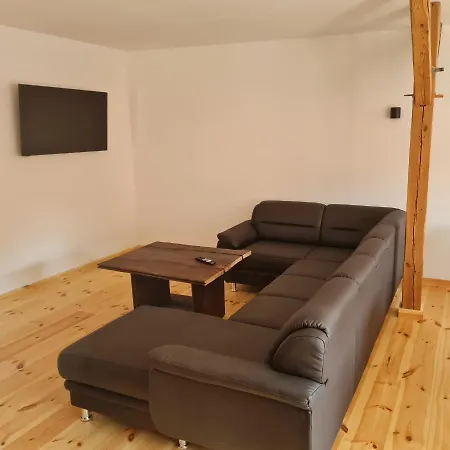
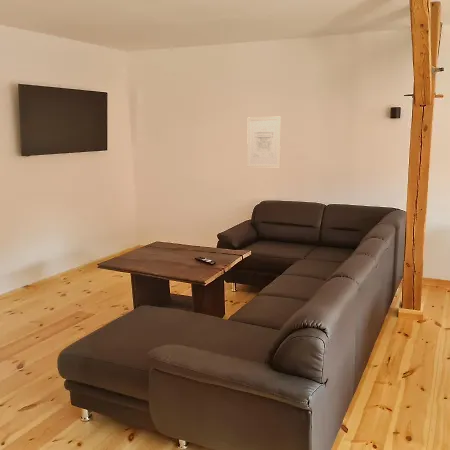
+ wall art [246,116,282,168]
